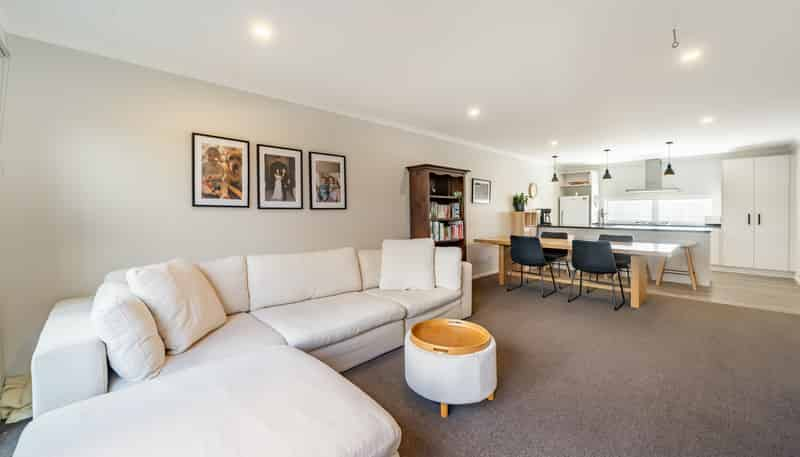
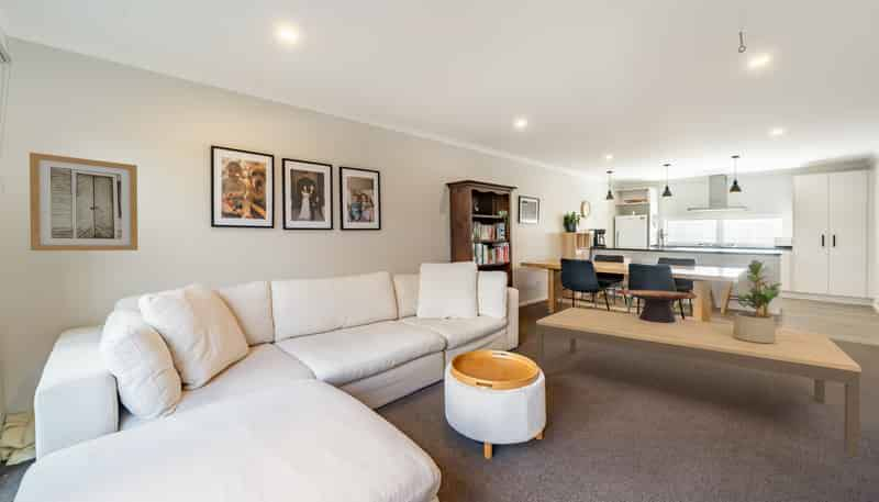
+ potted plant [733,259,783,343]
+ coffee table [535,306,863,458]
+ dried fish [611,289,698,323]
+ wall art [29,152,138,252]
